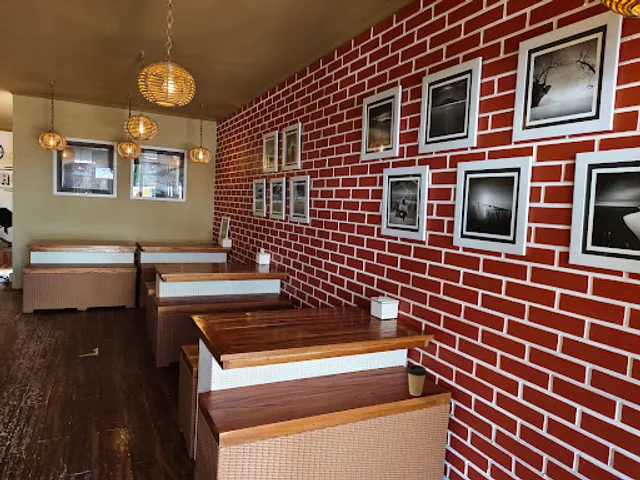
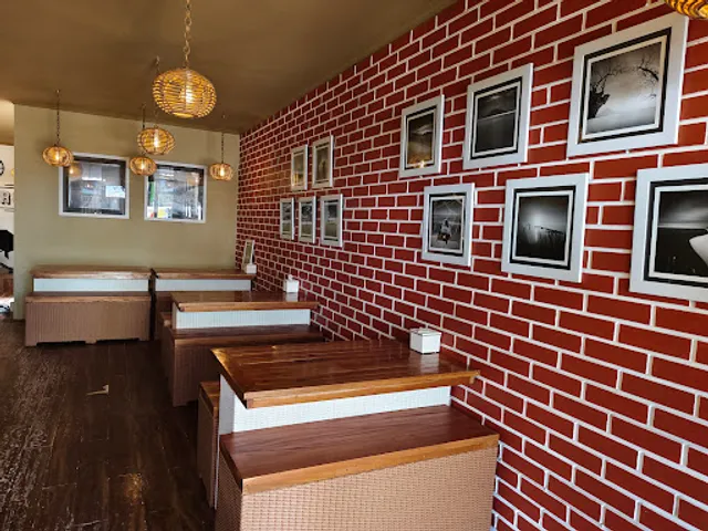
- coffee cup [406,364,428,397]
